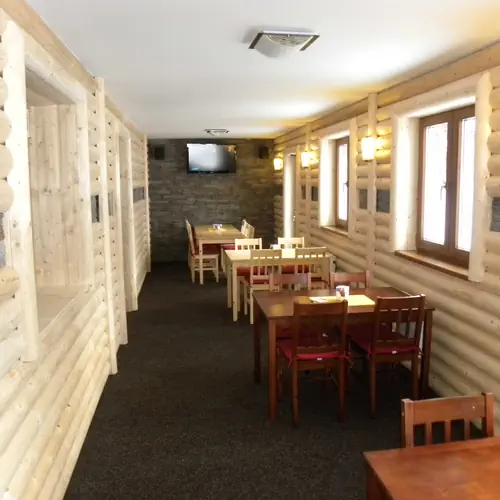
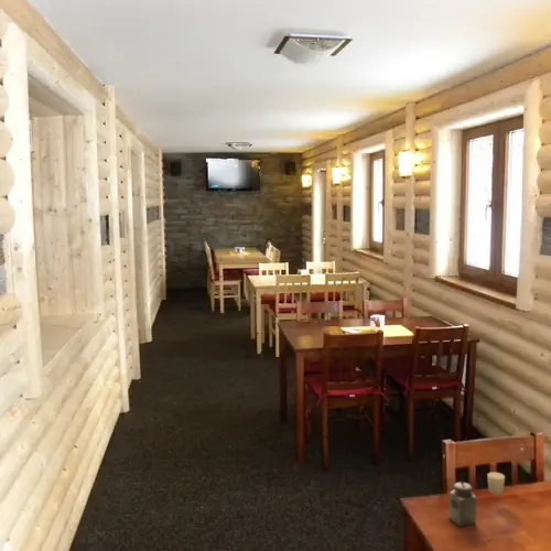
+ salt shaker [447,482,478,528]
+ candle [486,472,506,496]
